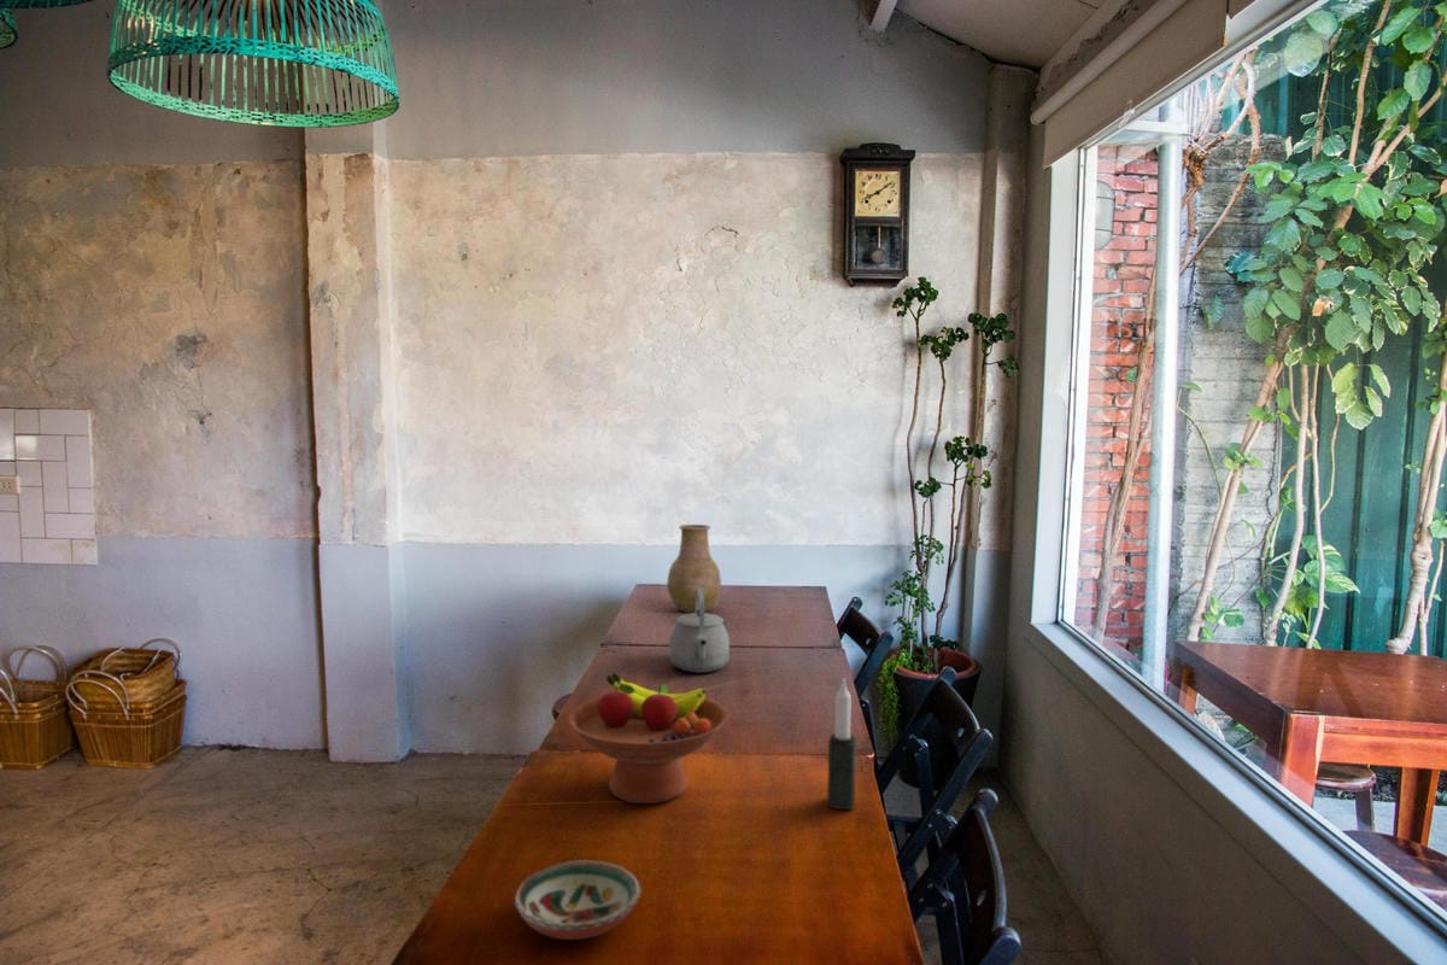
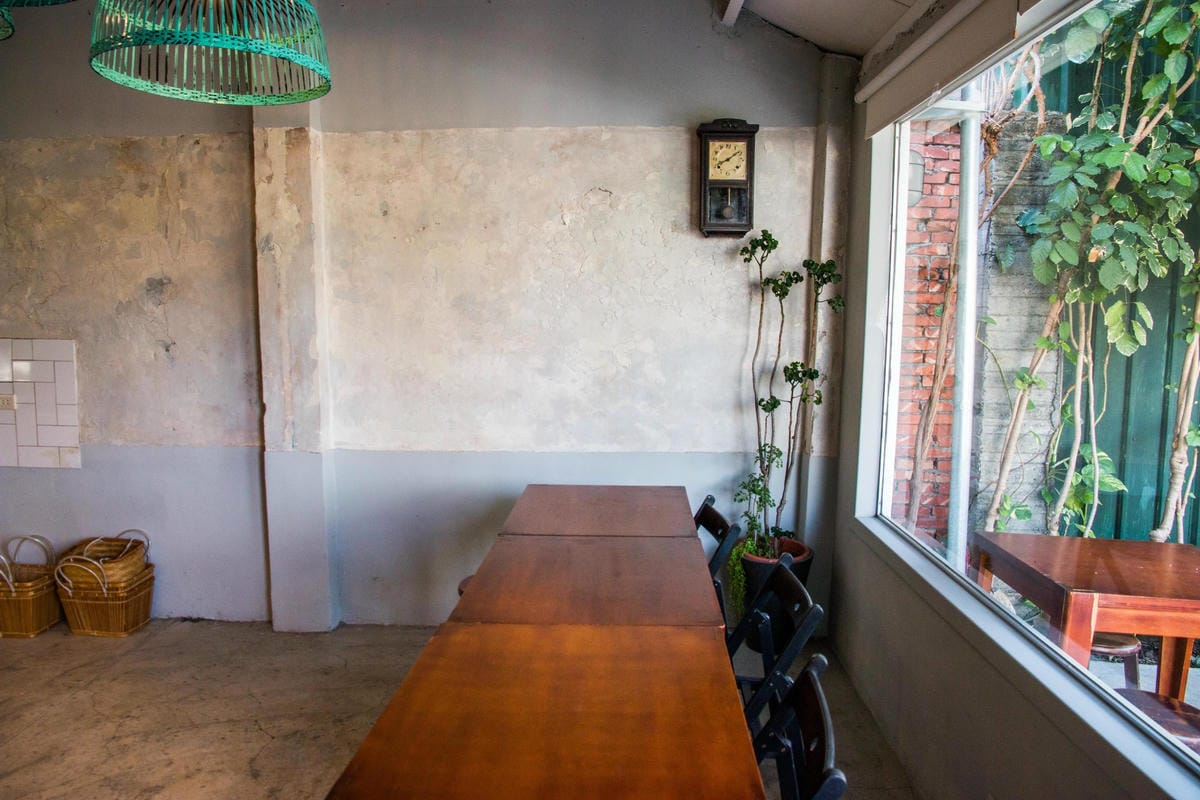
- fruit bowl [567,671,728,805]
- decorative bowl [514,860,642,941]
- tea kettle [669,587,731,674]
- vase [666,524,722,614]
- candle [826,677,857,811]
